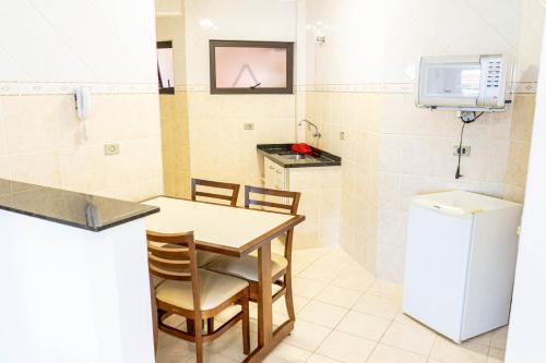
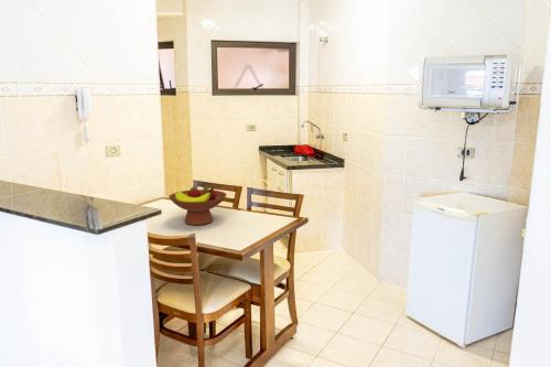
+ fruit bowl [168,185,228,226]
